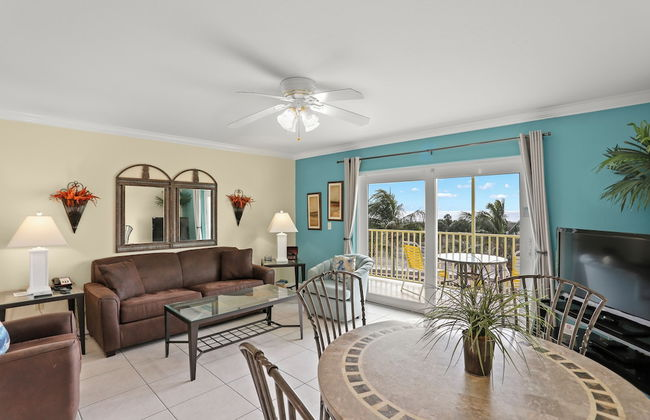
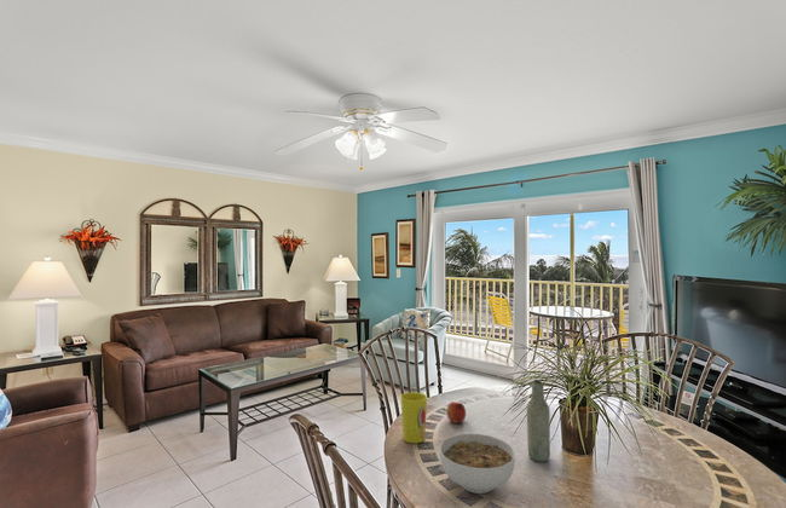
+ cup [399,391,428,444]
+ bowl [439,433,516,495]
+ bottle [526,379,551,463]
+ fruit [445,400,467,425]
